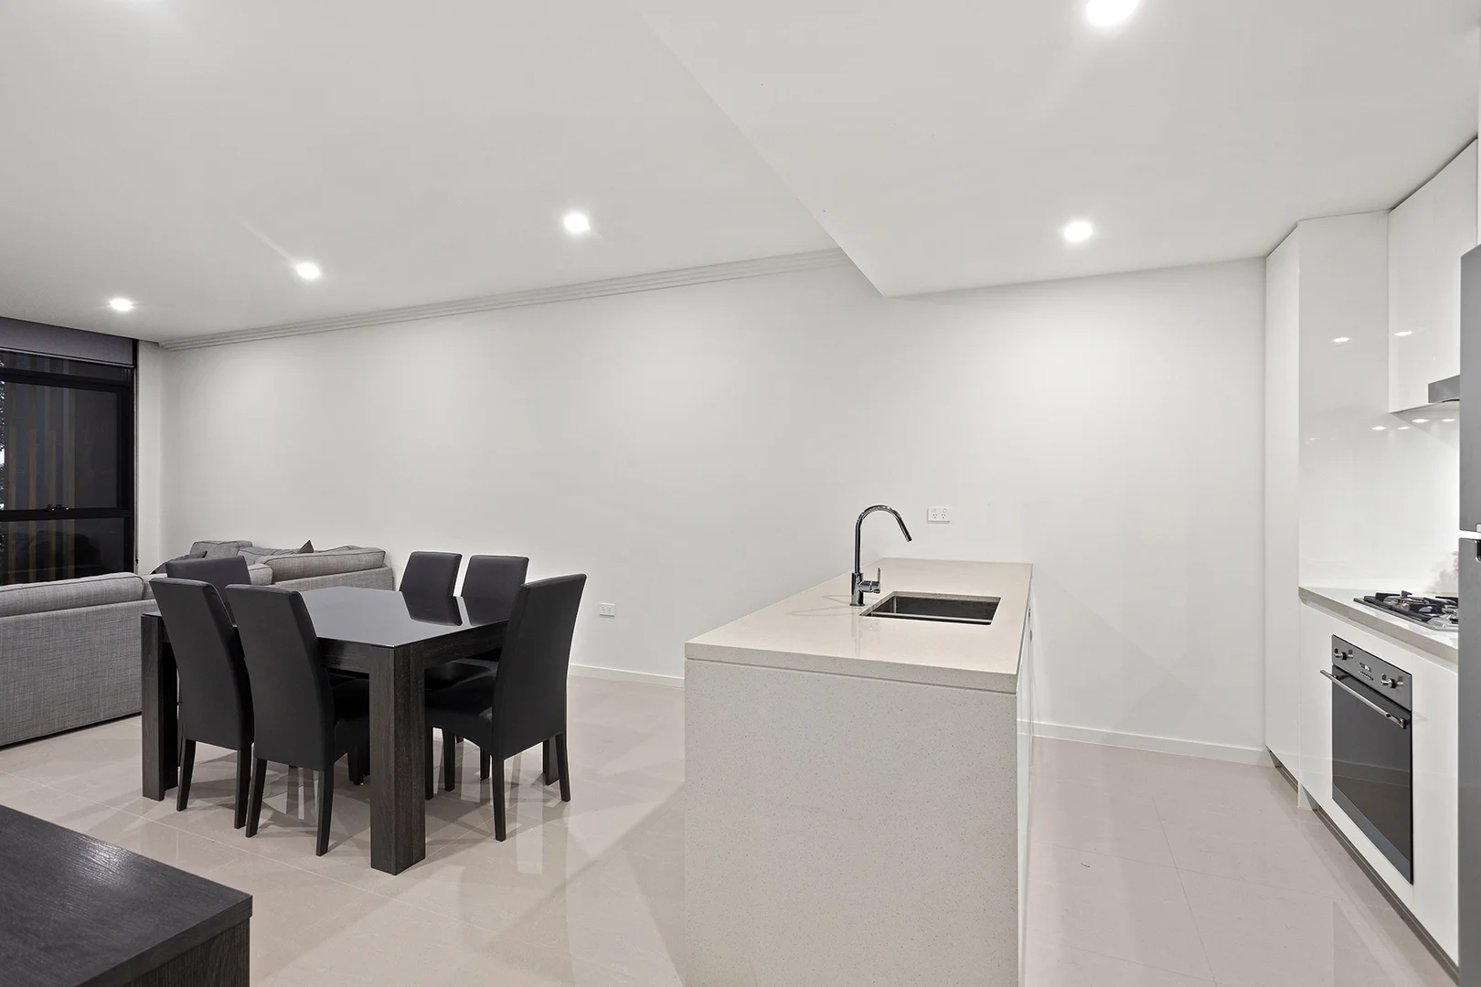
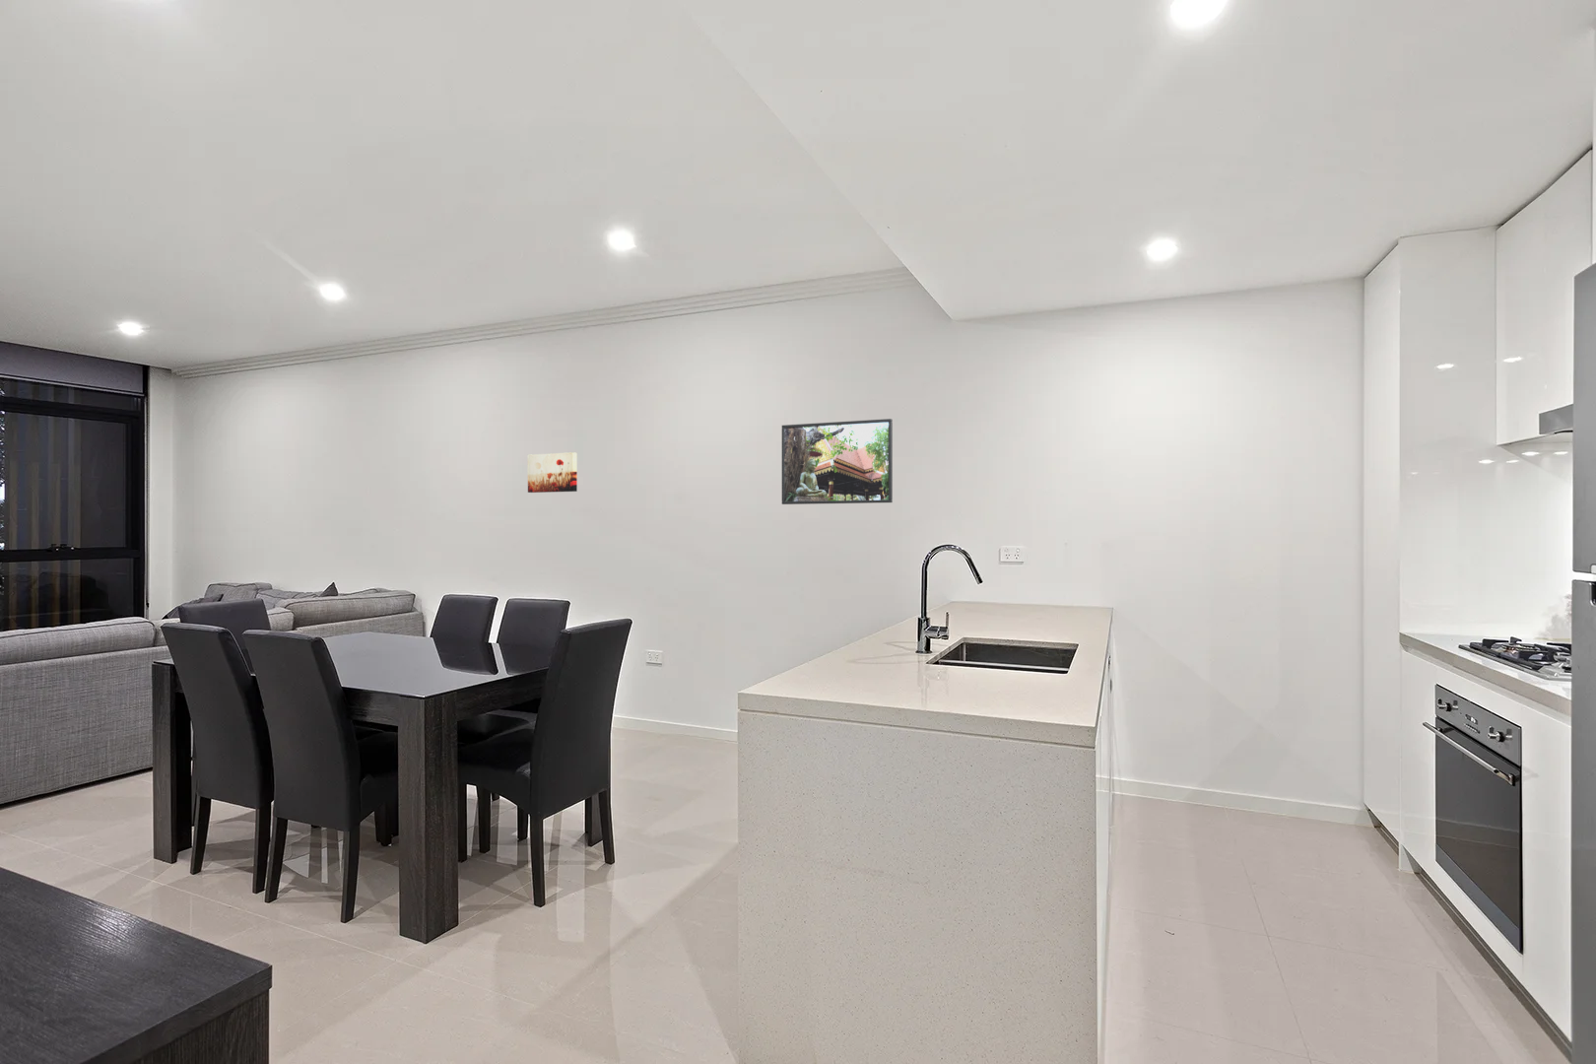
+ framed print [781,418,893,506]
+ wall art [527,451,578,494]
